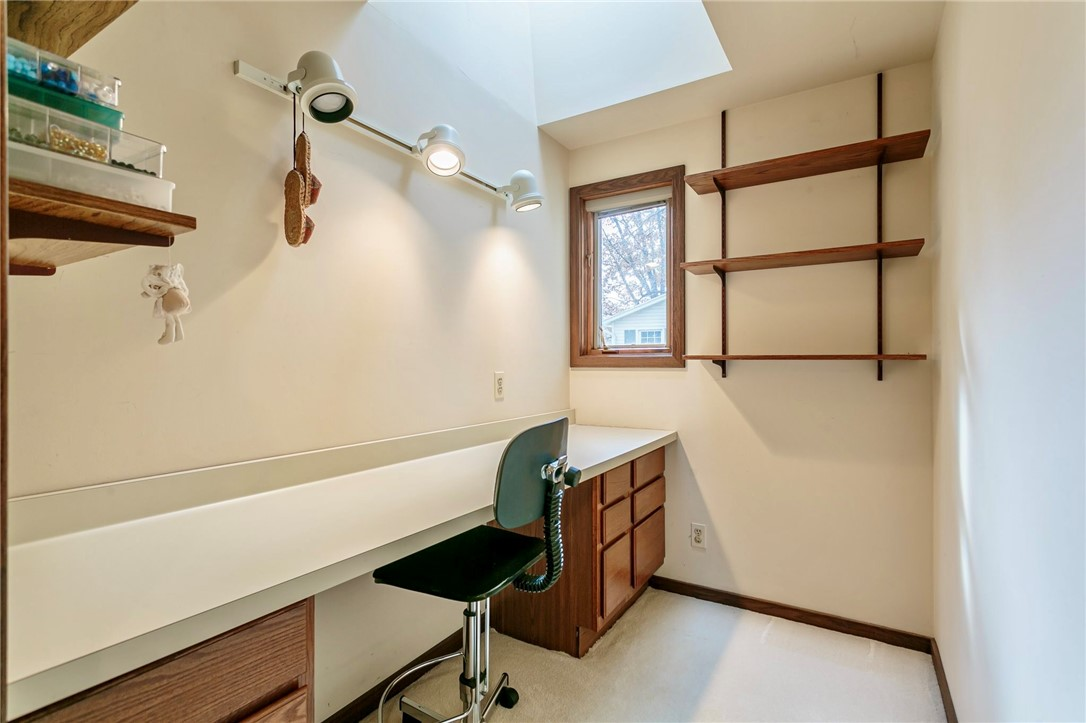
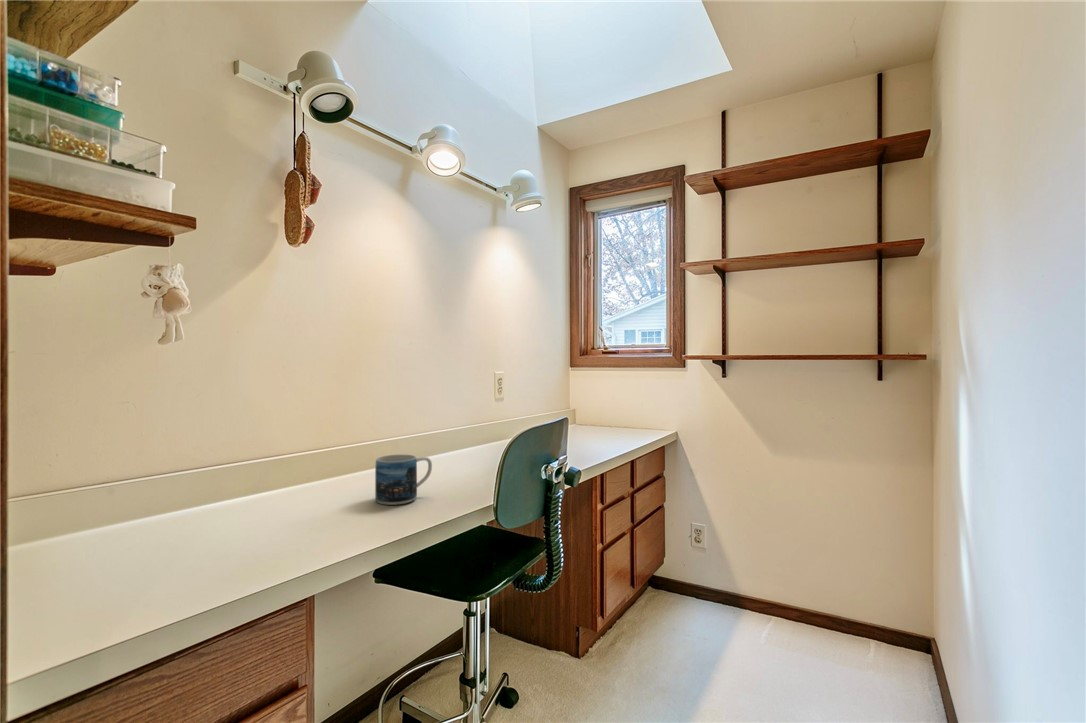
+ mug [374,453,433,506]
